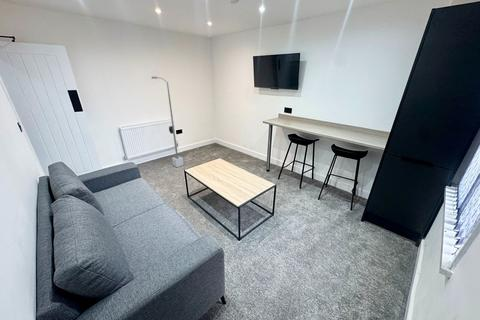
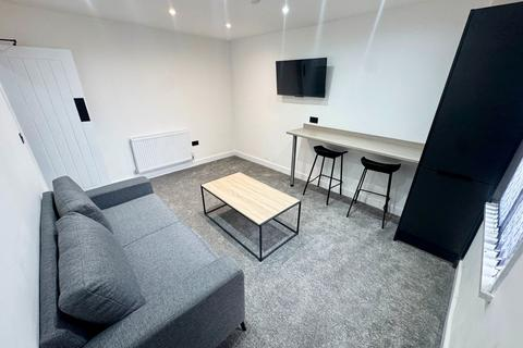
- street lamp [151,75,184,168]
